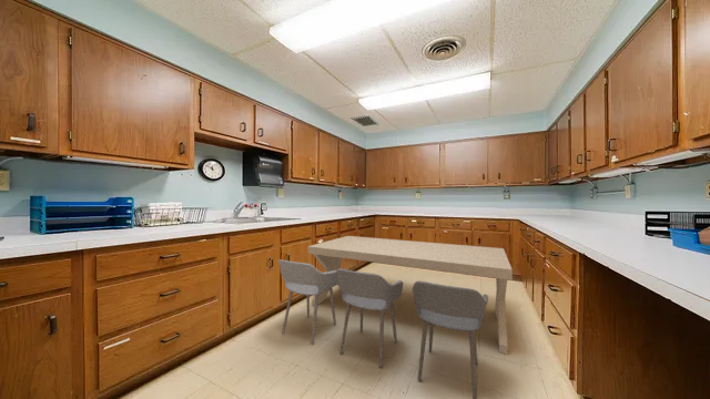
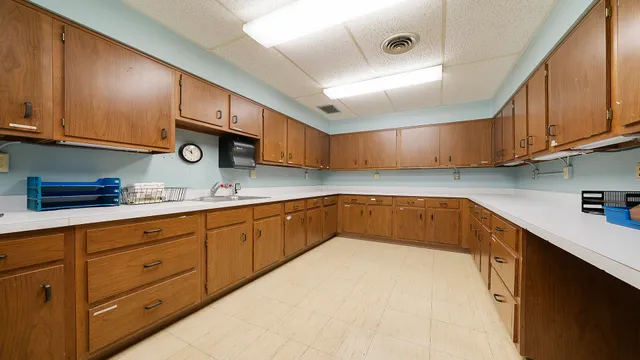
- dining table [277,235,514,399]
